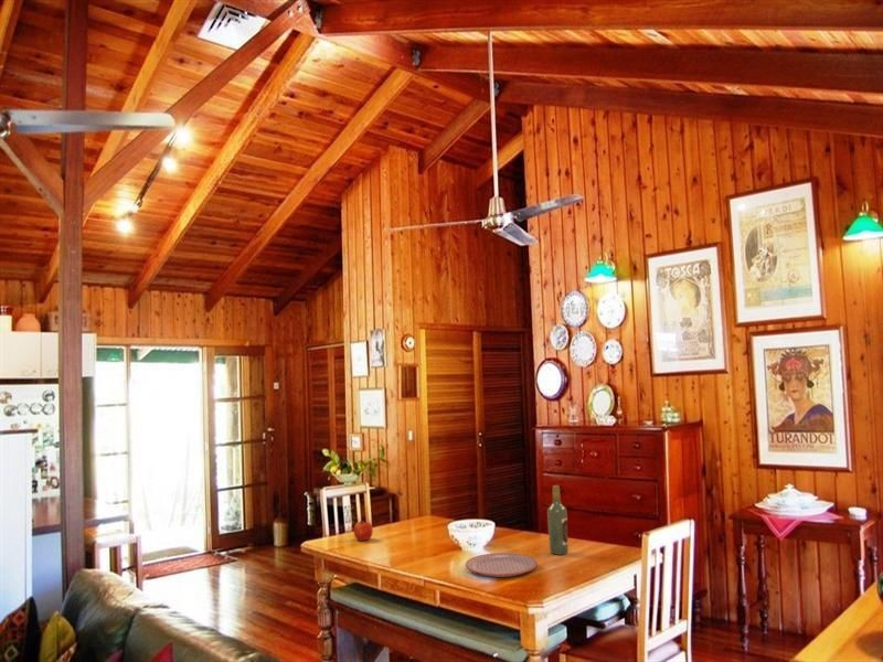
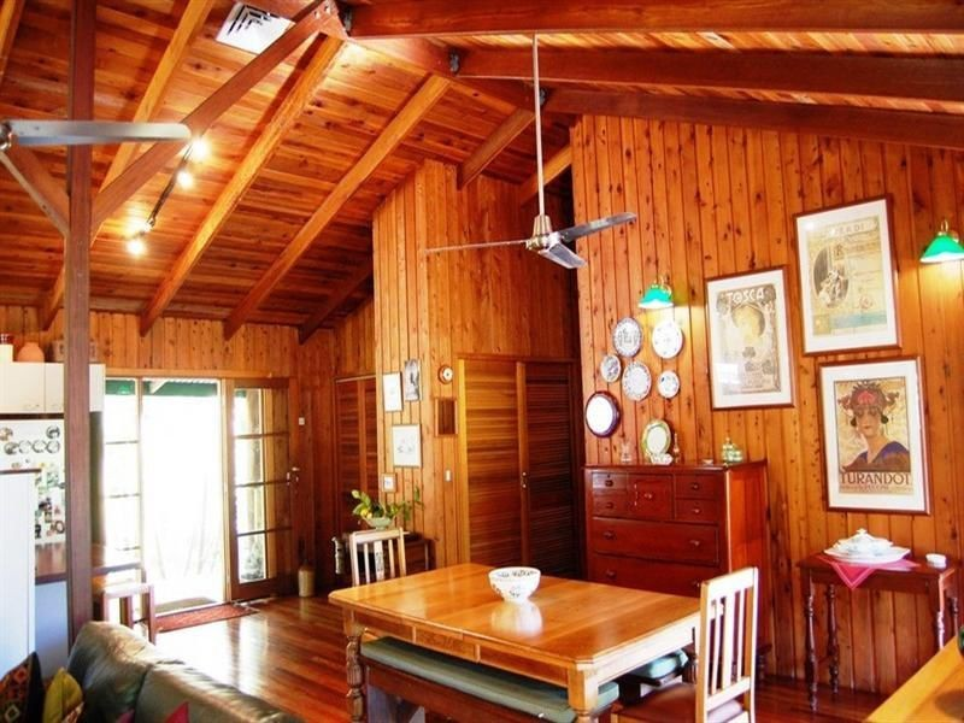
- apple [352,520,374,542]
- wine bottle [546,484,570,556]
- plate [465,552,539,578]
